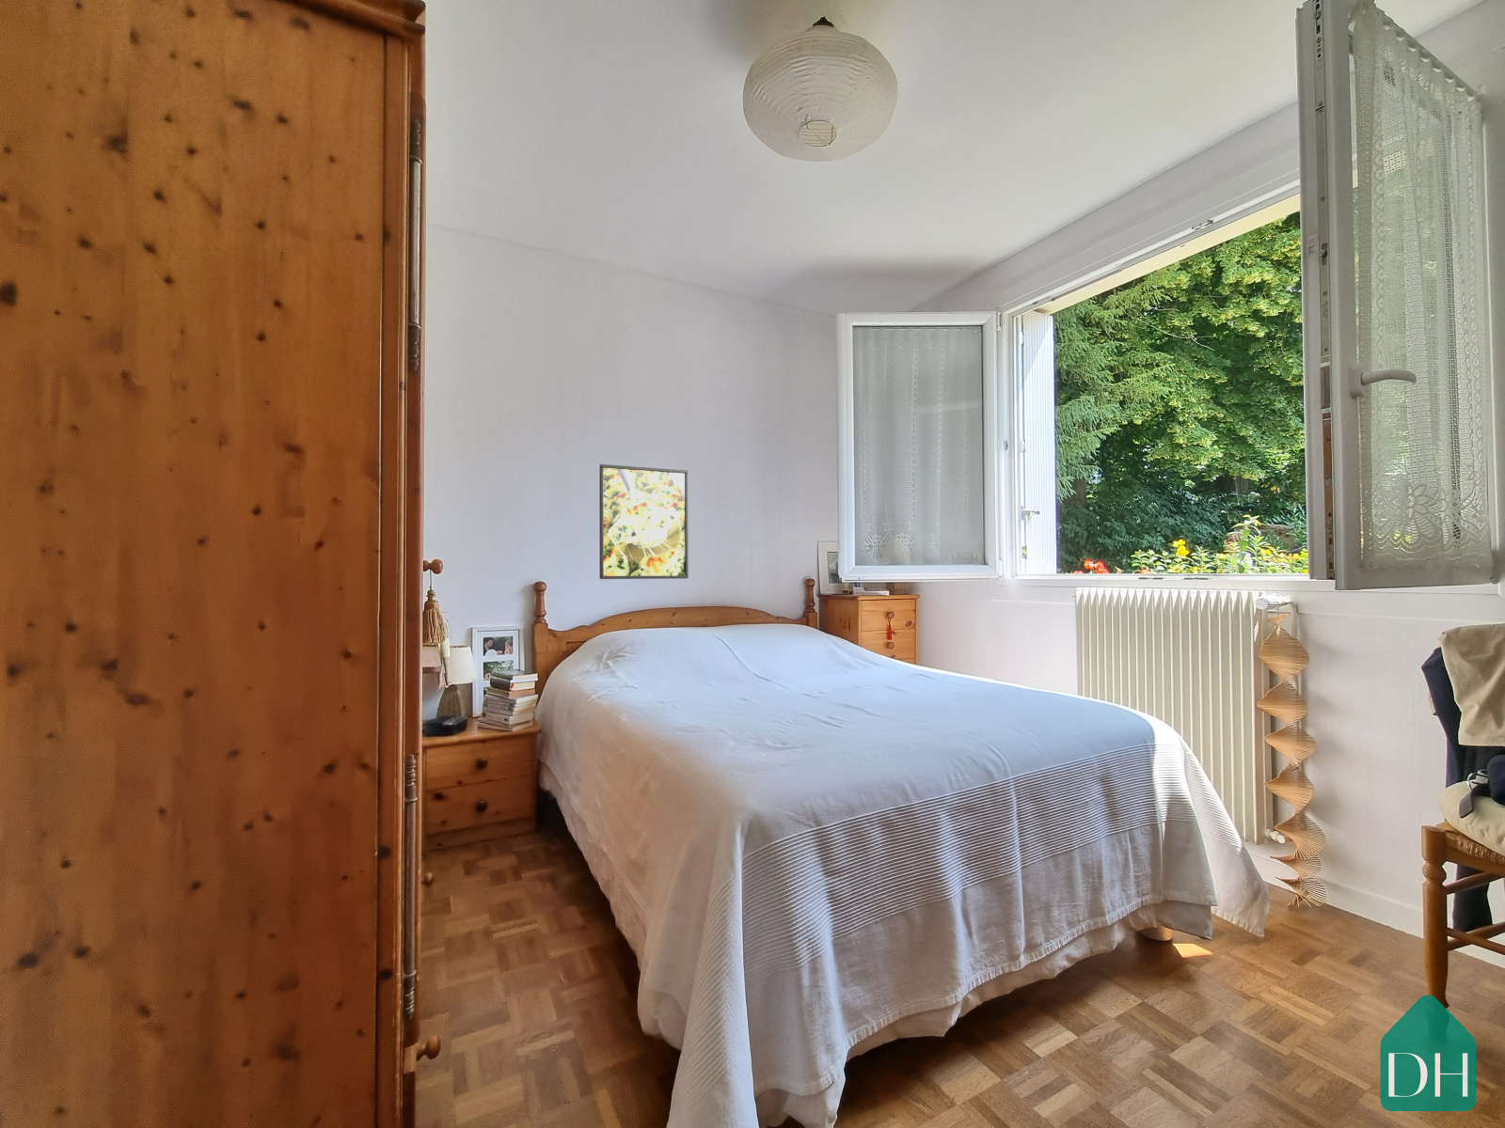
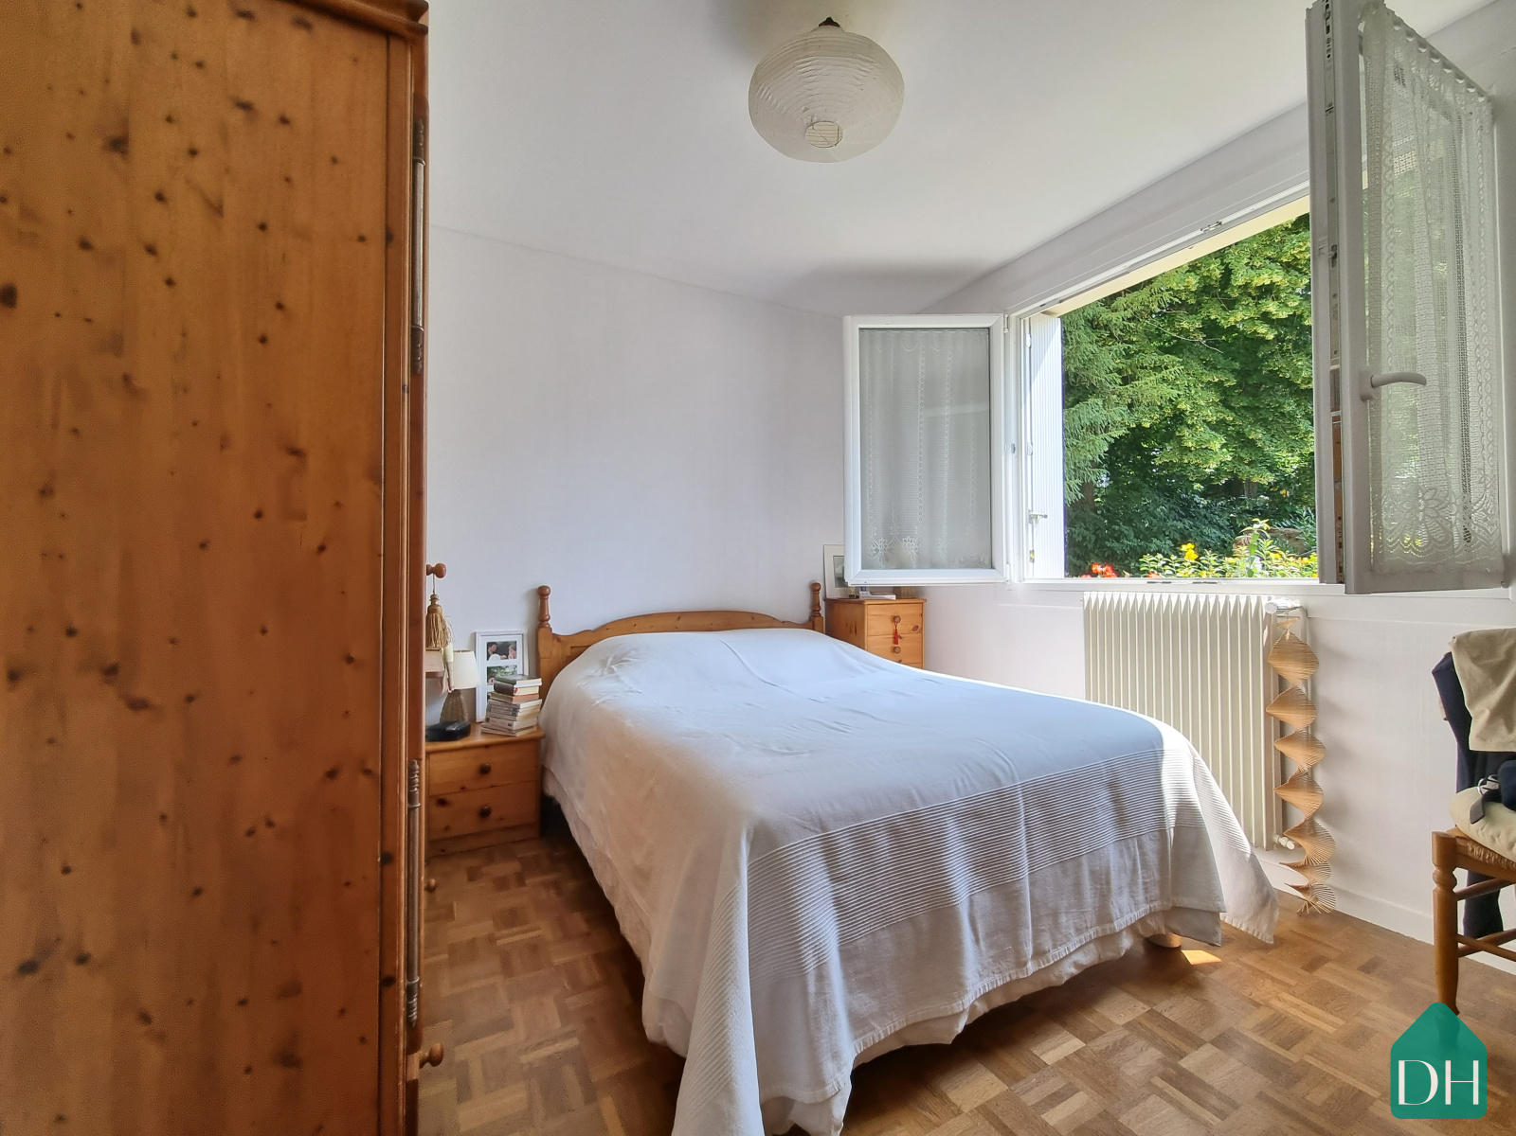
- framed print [598,463,690,579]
